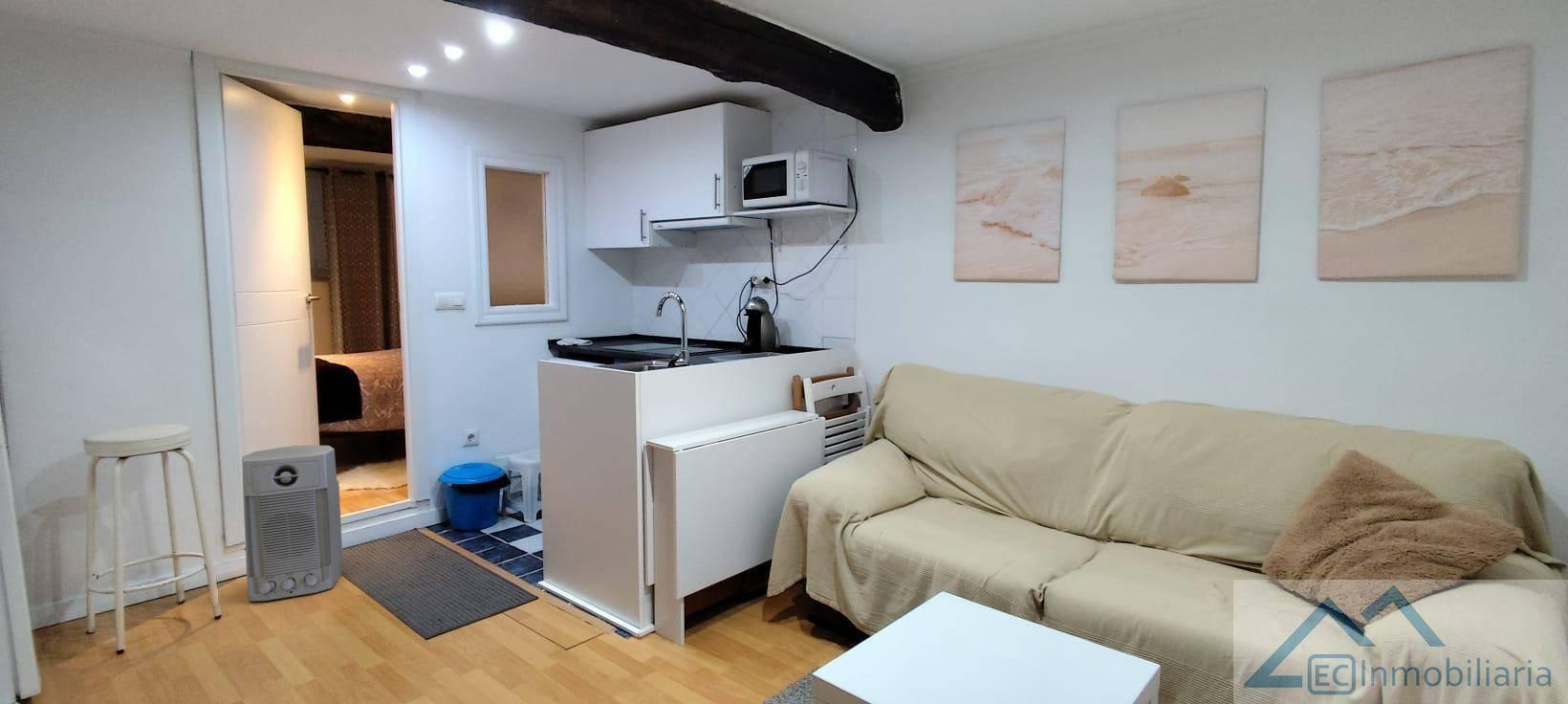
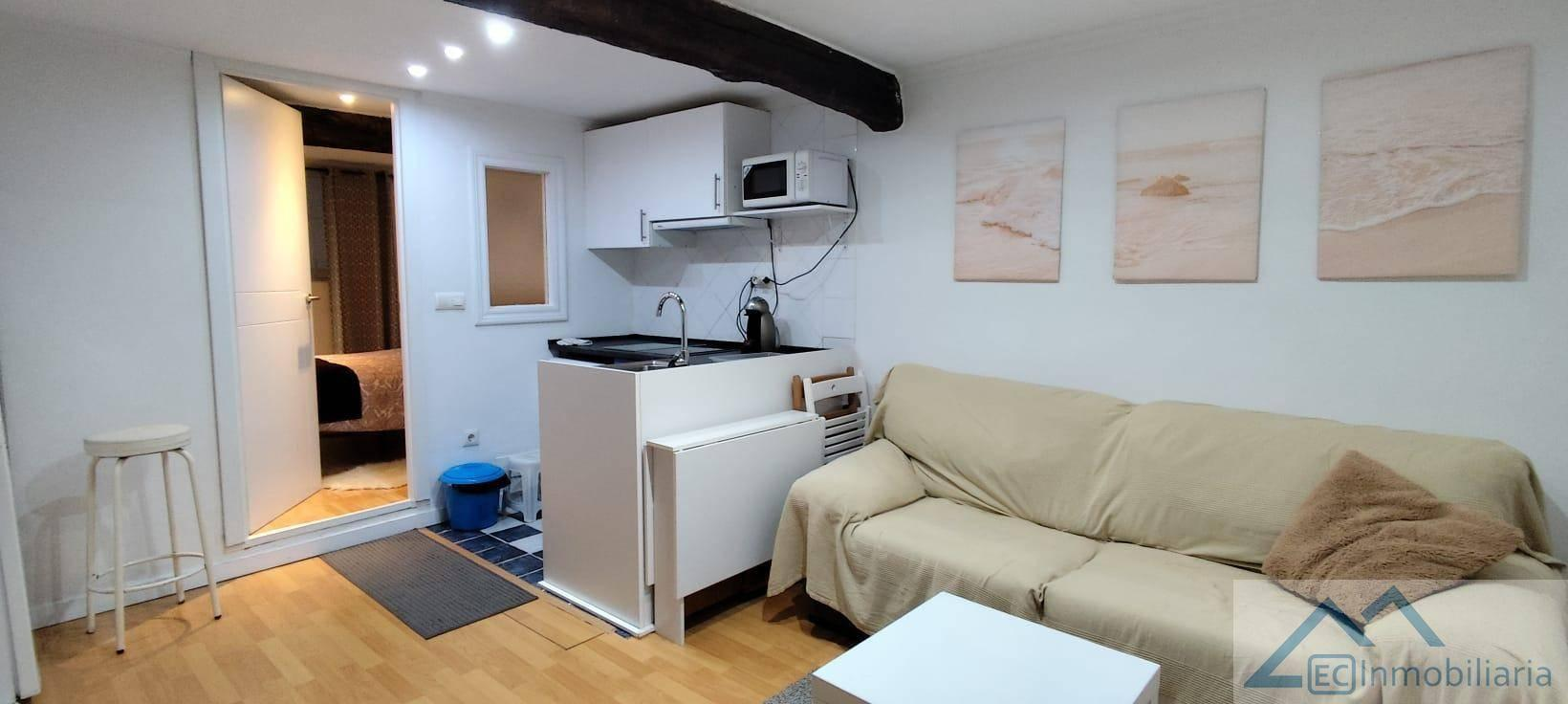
- air purifier [241,445,343,602]
